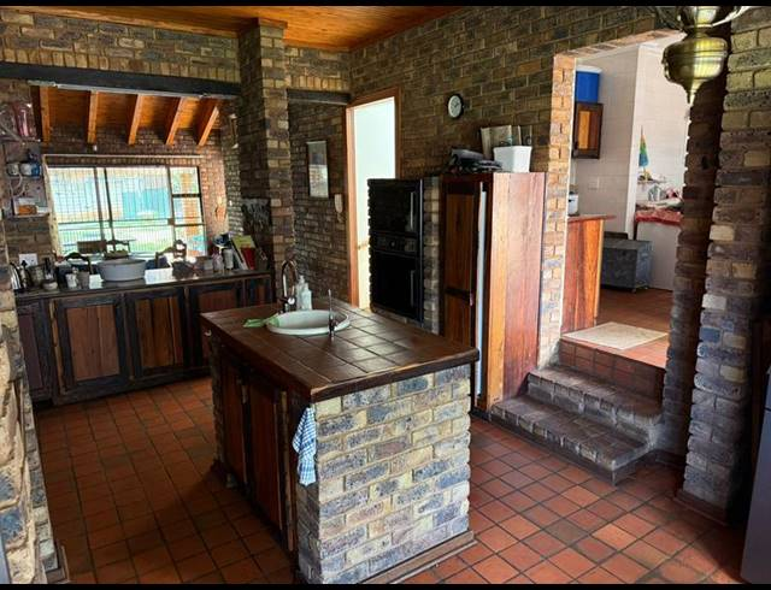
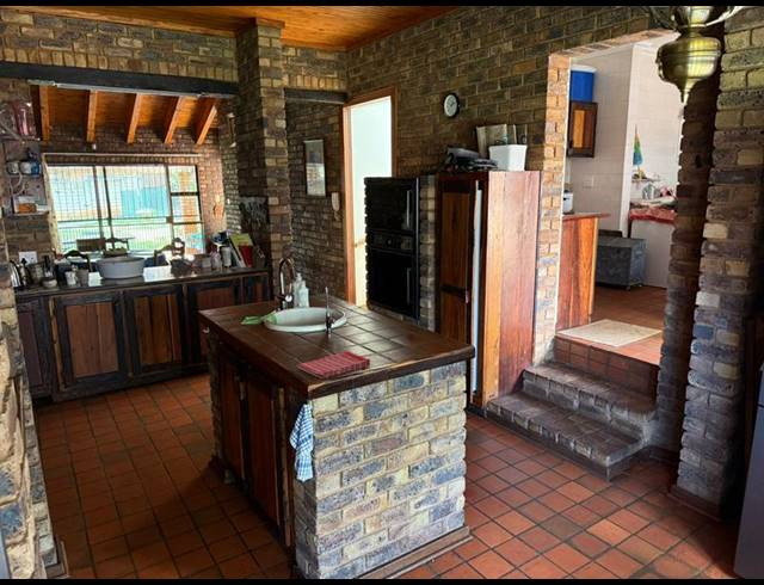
+ dish towel [296,350,371,380]
